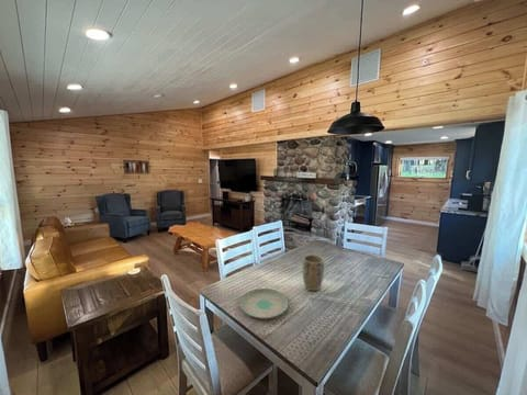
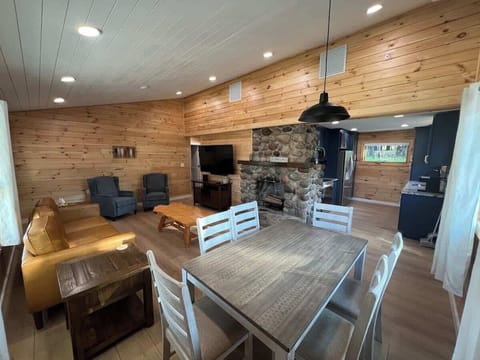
- plate [238,287,290,320]
- plant pot [301,253,325,292]
